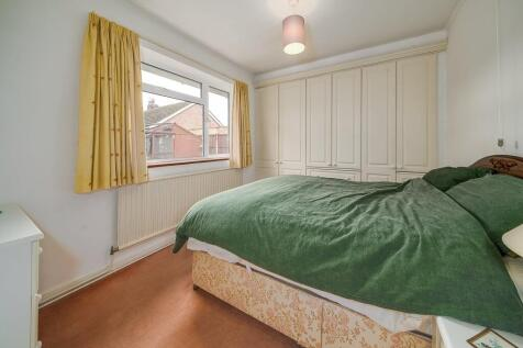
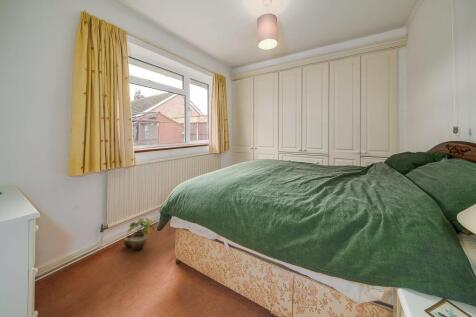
+ potted plant [123,214,156,251]
